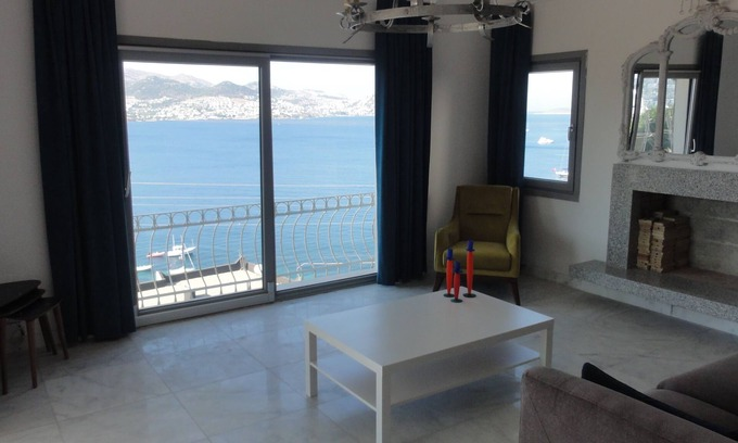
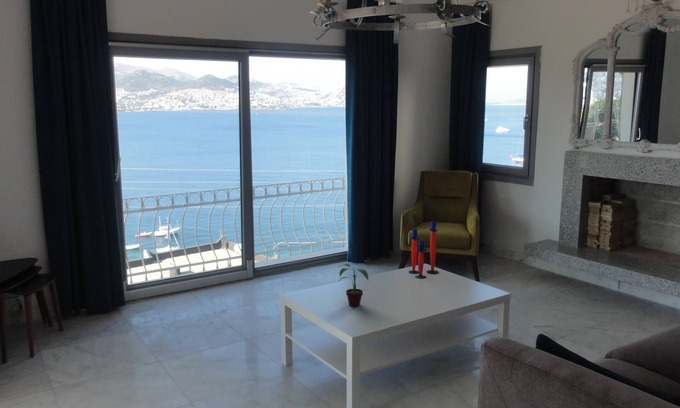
+ potted plant [338,263,369,307]
